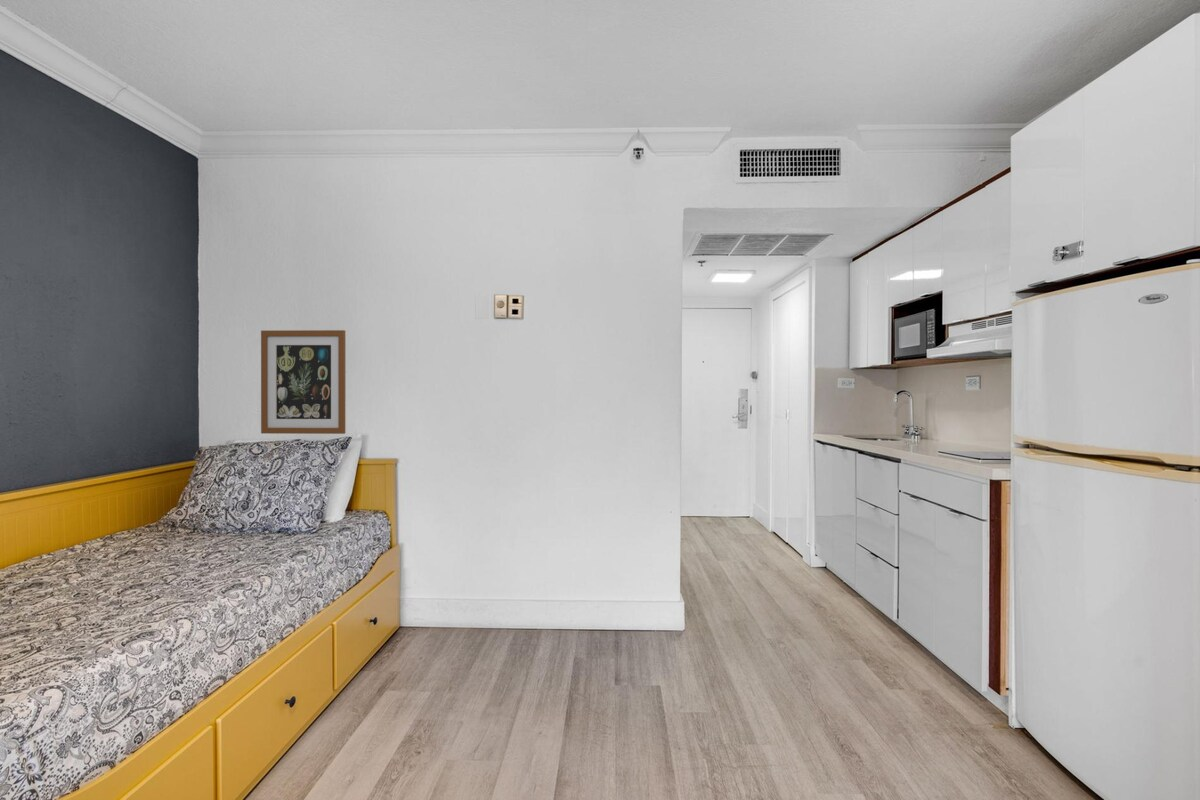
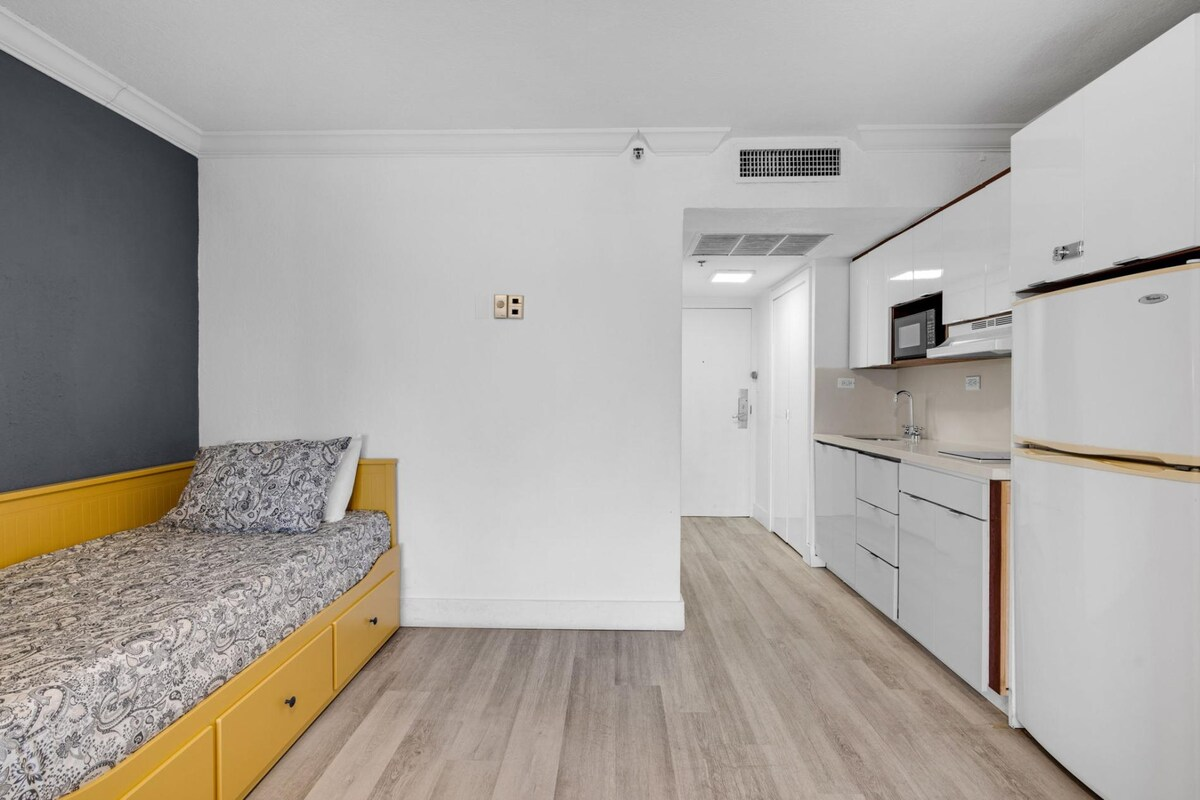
- wall art [260,329,346,435]
